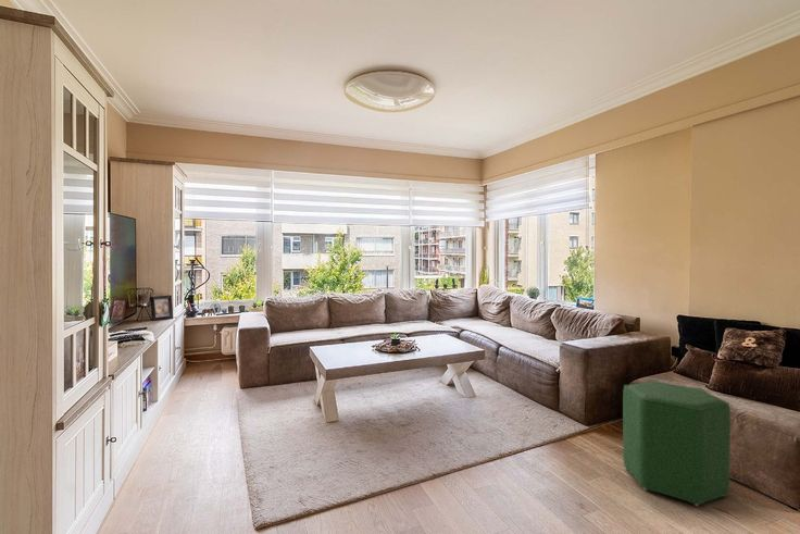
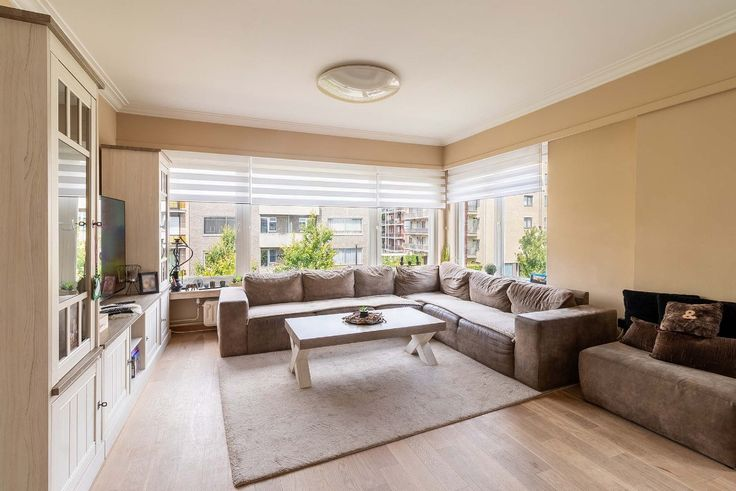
- ottoman [622,381,732,507]
